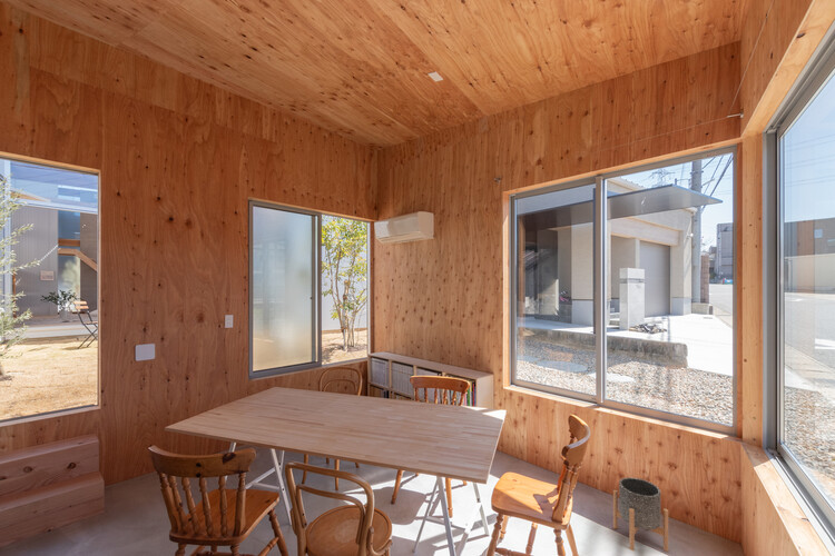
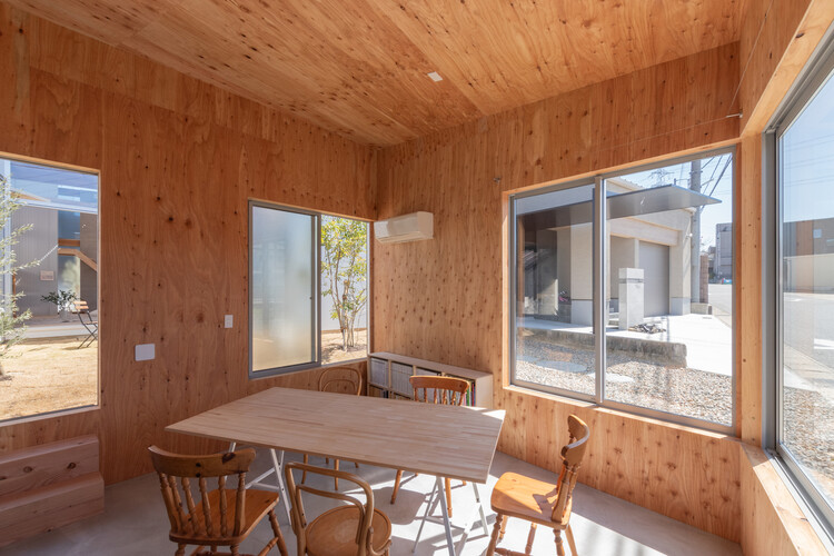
- planter [612,476,669,553]
